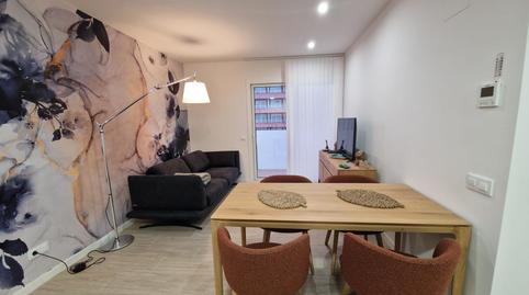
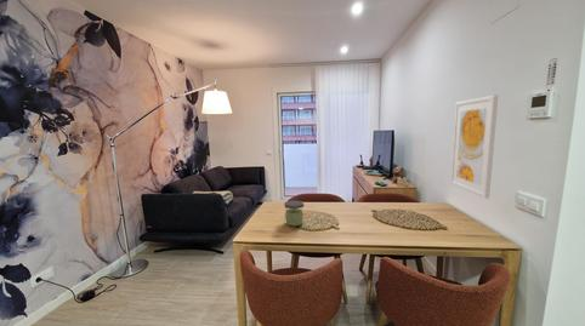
+ jar [283,199,305,228]
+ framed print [449,93,499,200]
